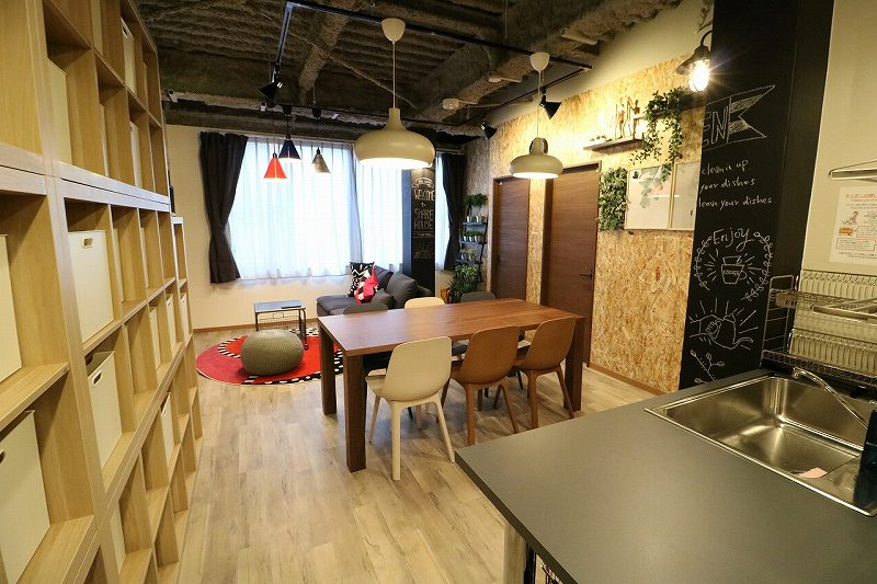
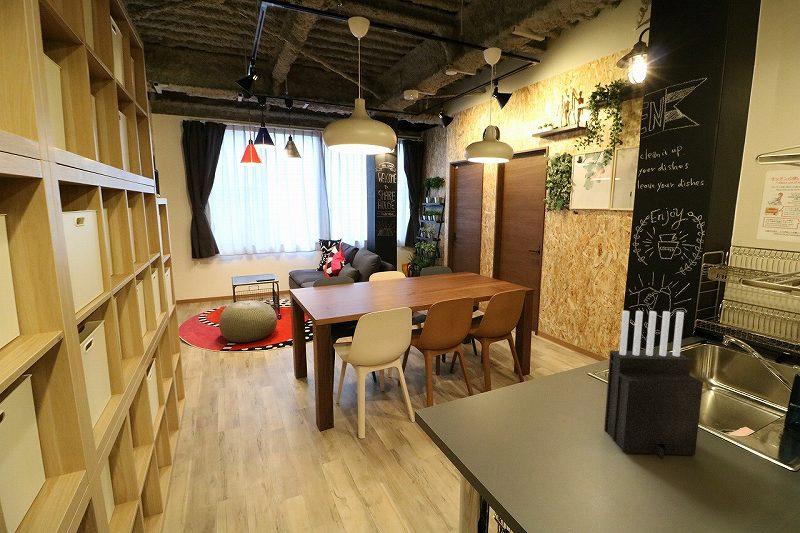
+ knife block [603,310,704,460]
